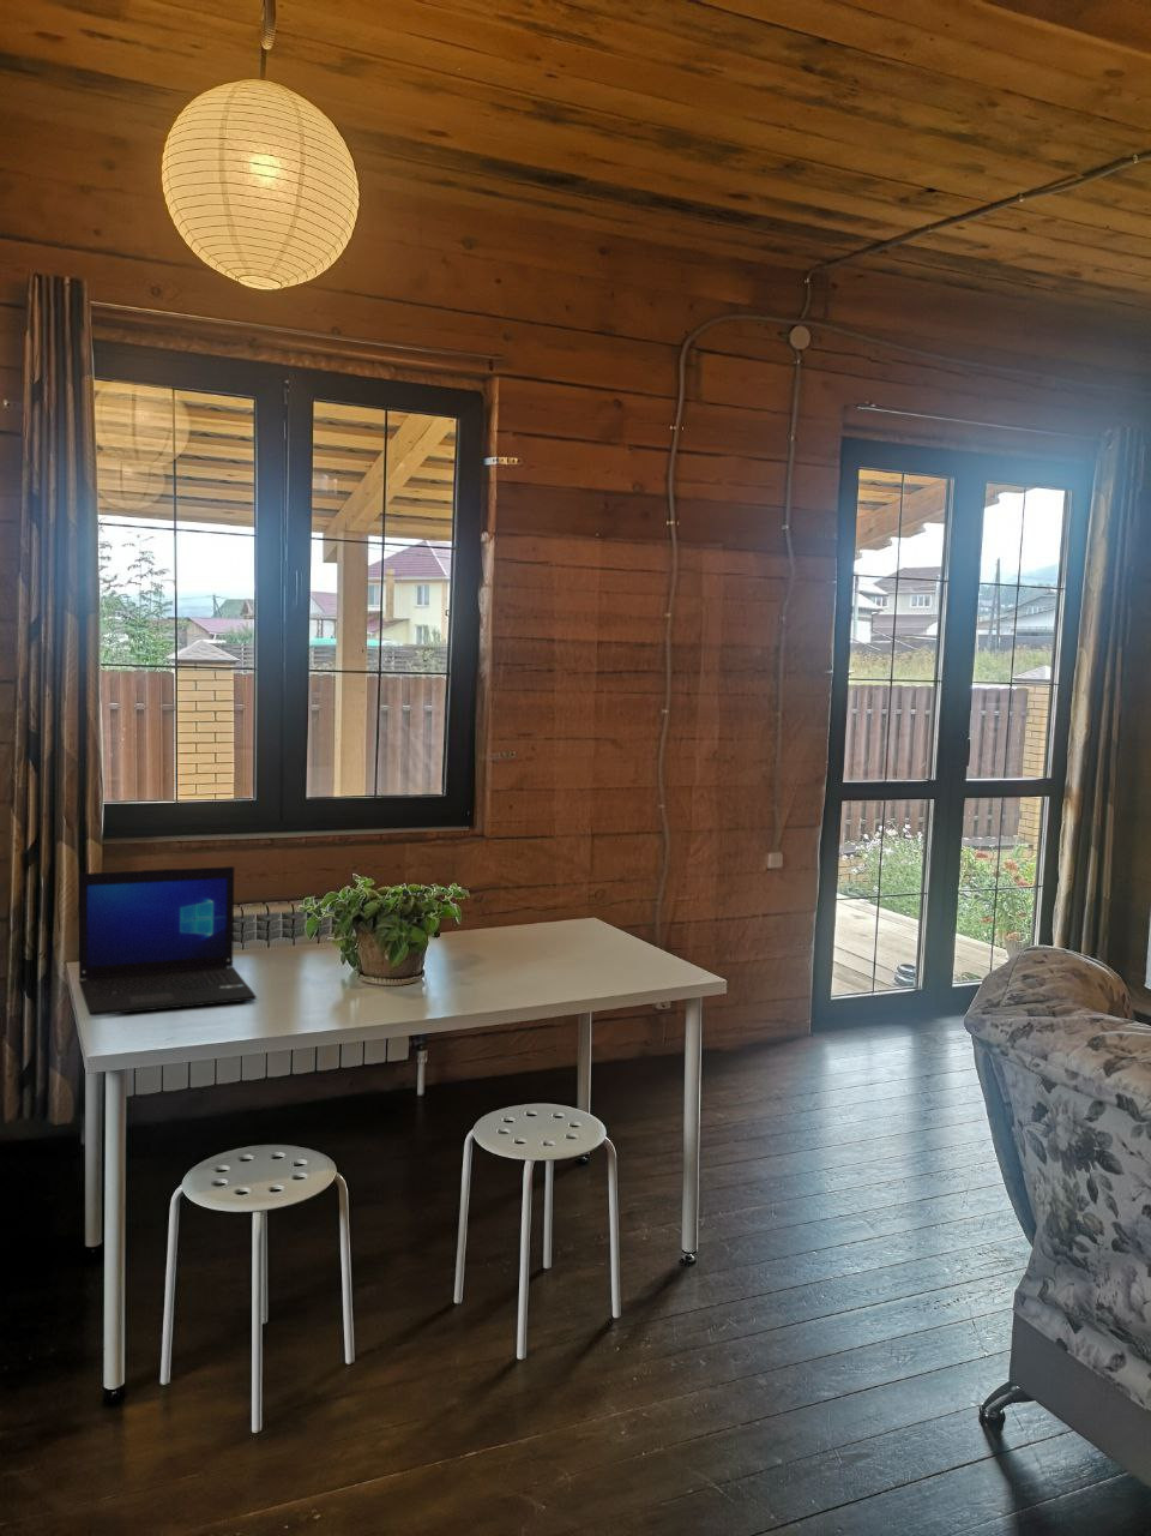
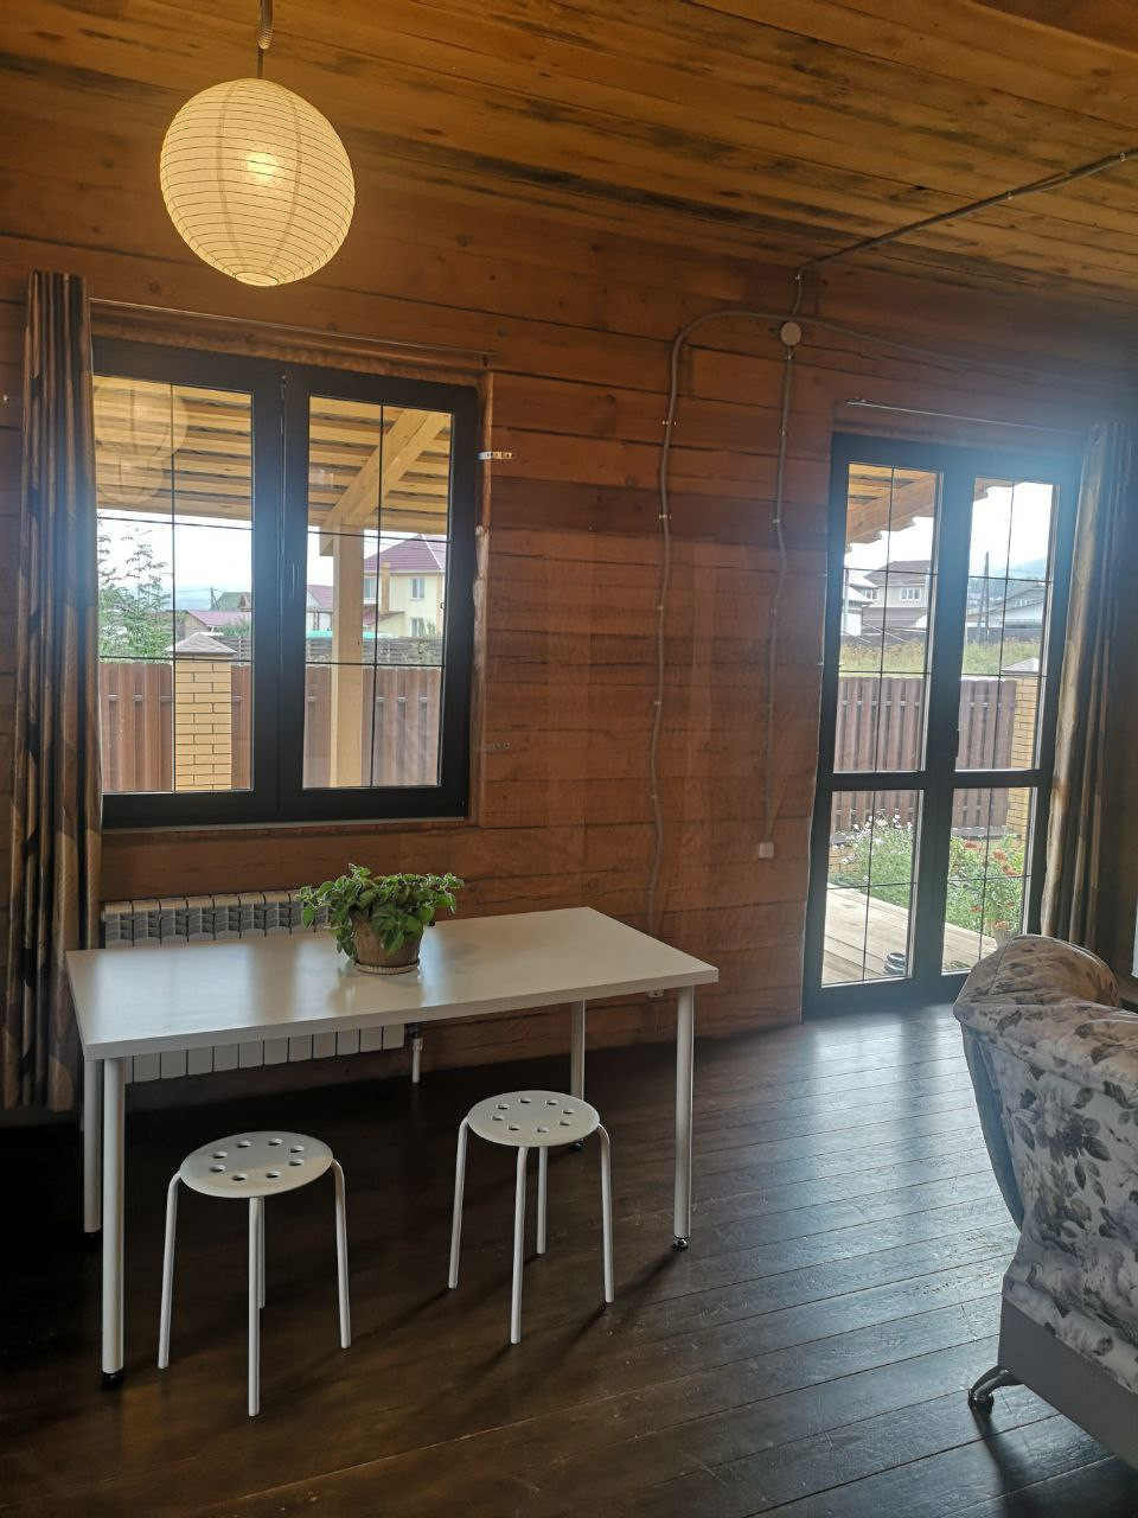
- laptop [76,865,258,1017]
